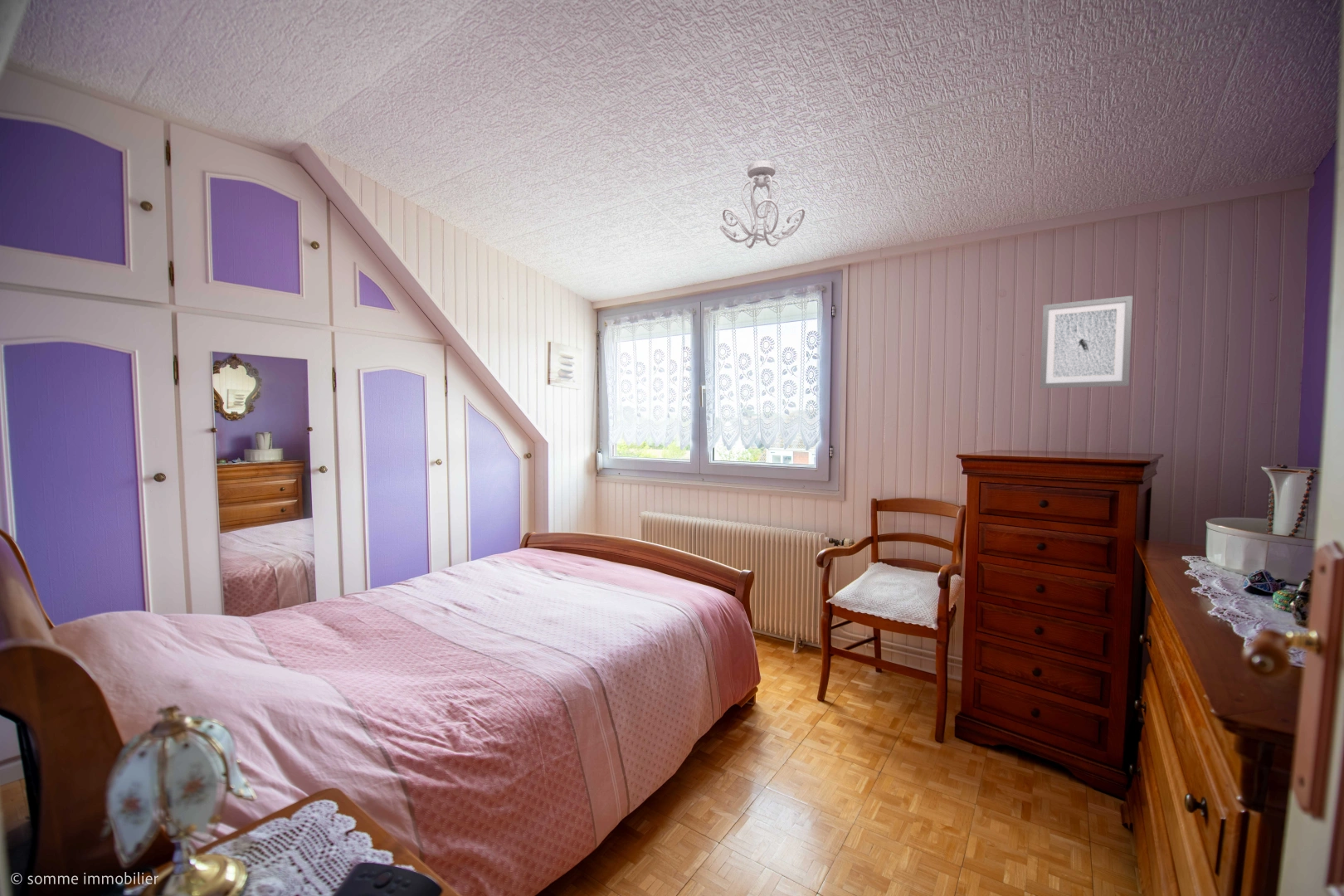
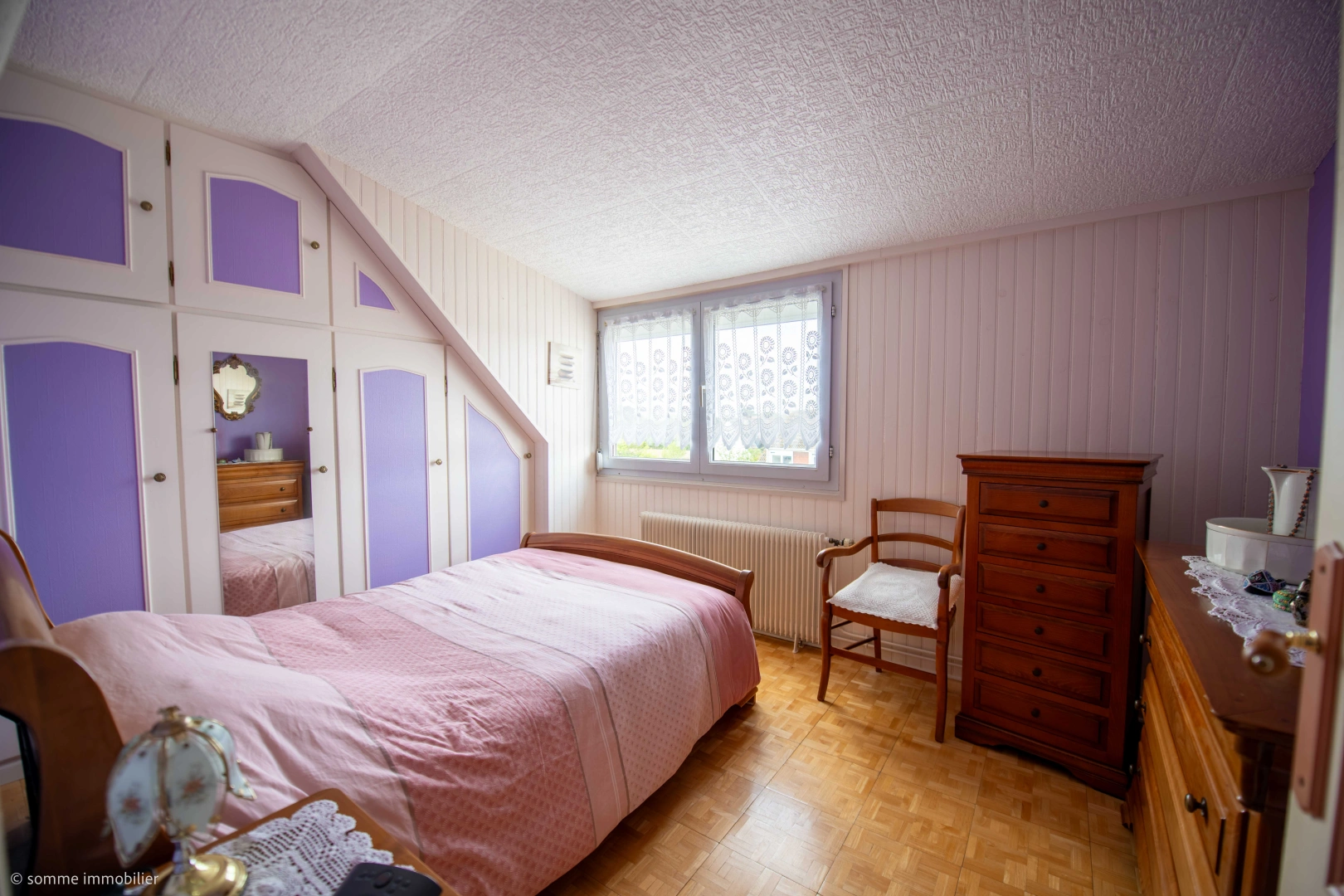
- wall art [1040,295,1133,389]
- ceiling light fixture [718,159,806,250]
